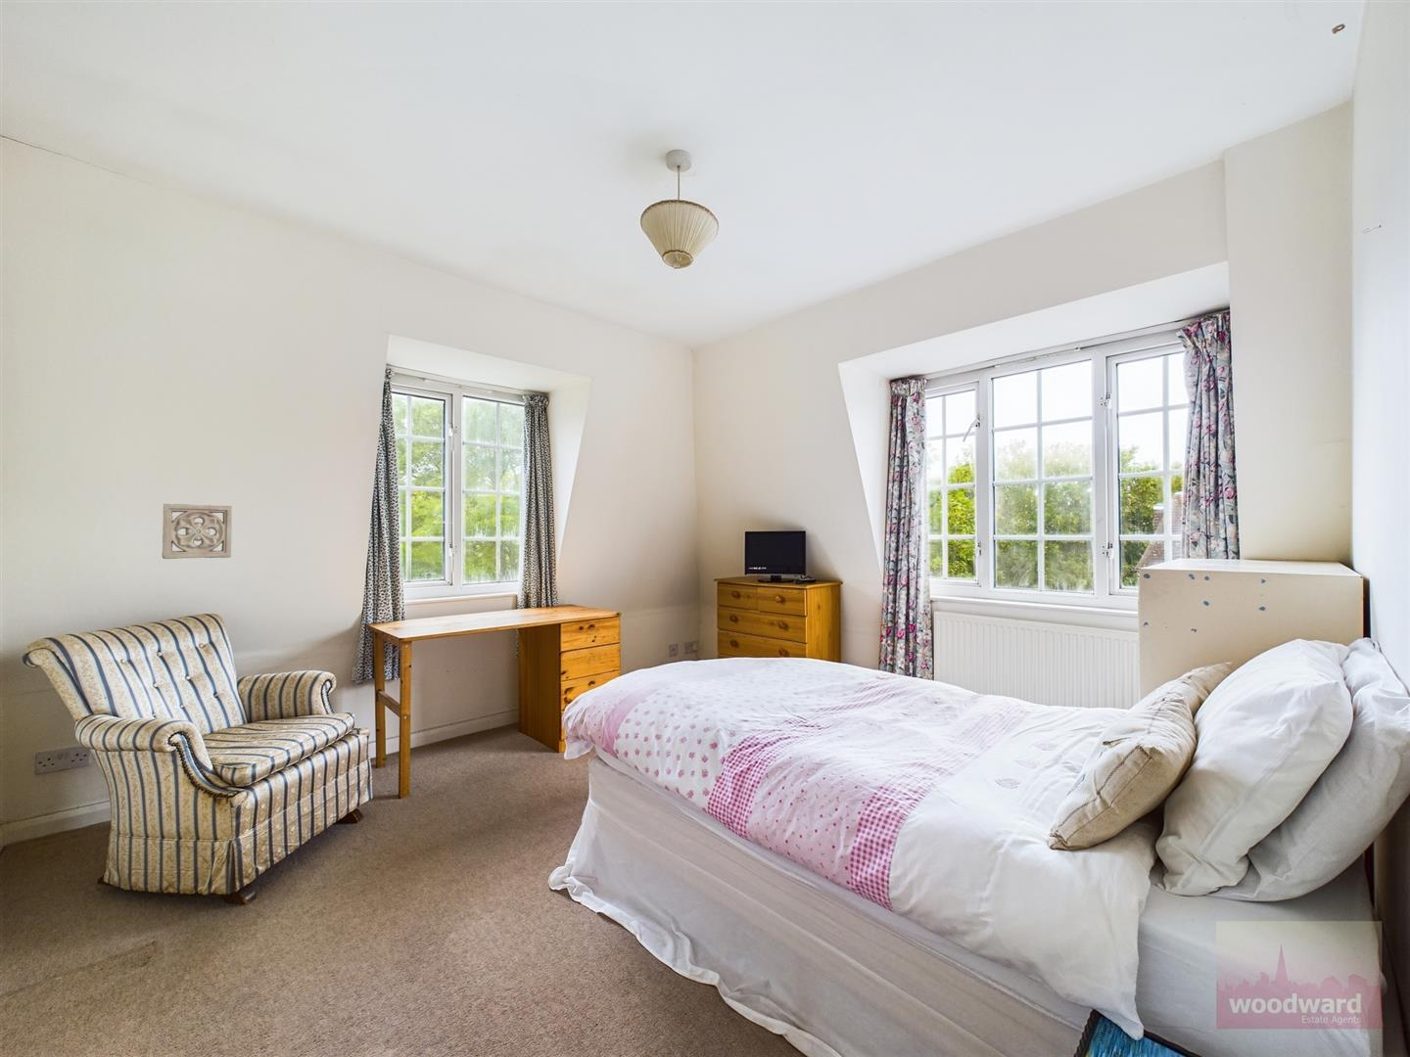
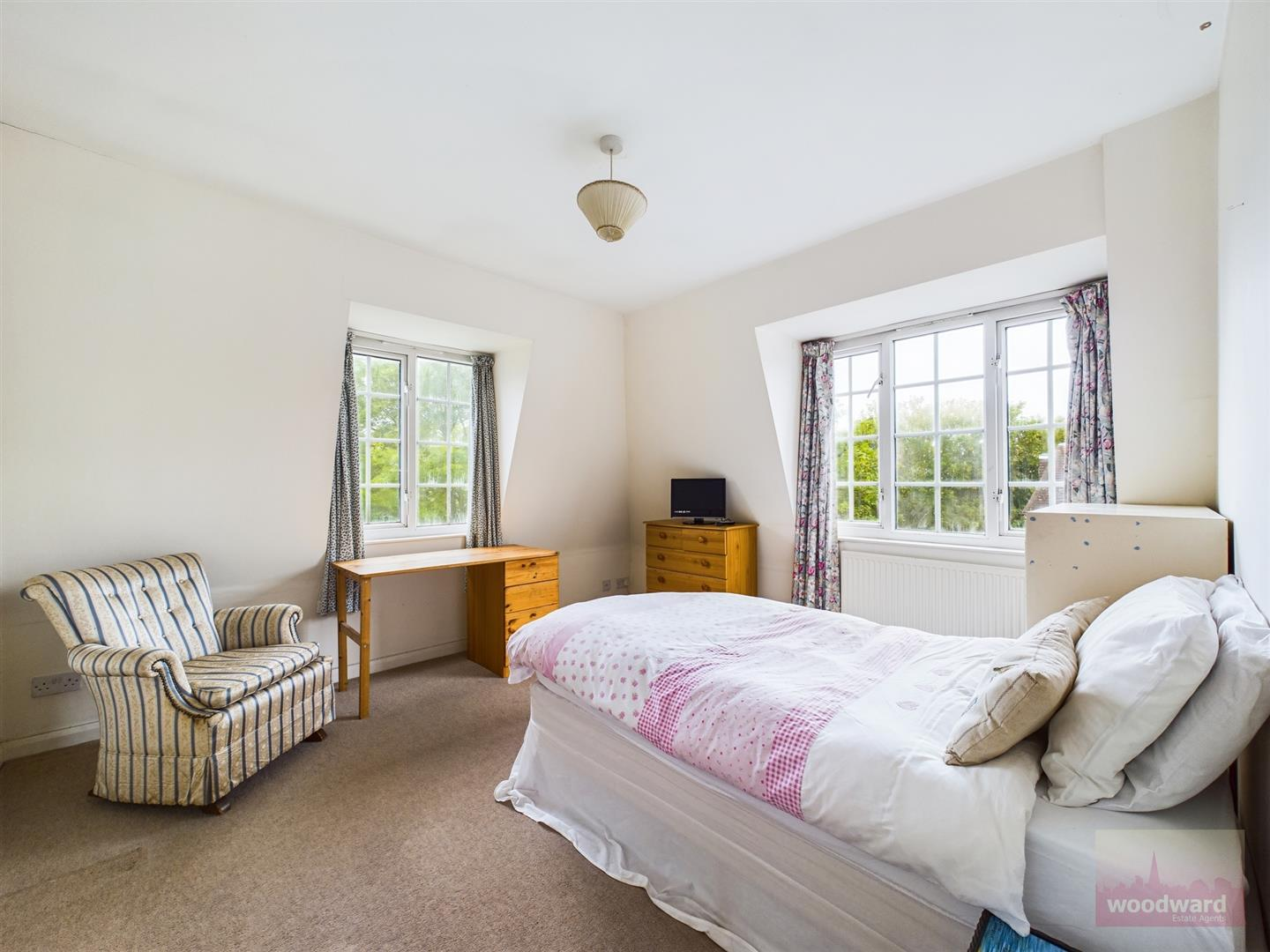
- wall ornament [161,503,233,560]
